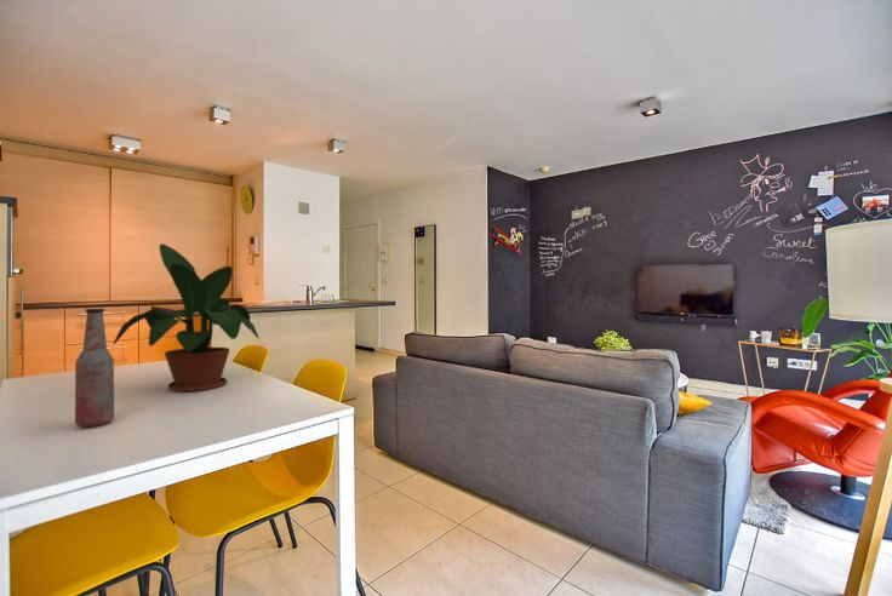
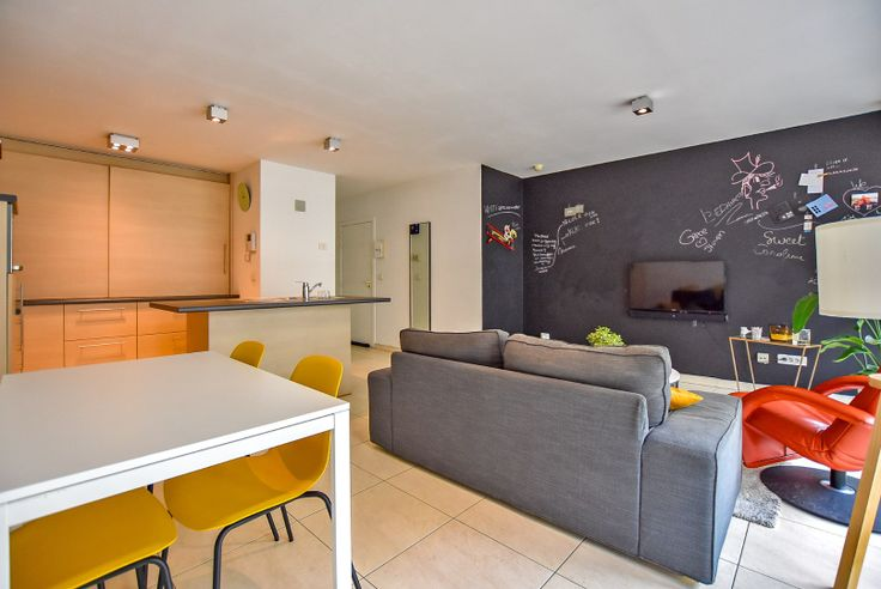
- bottle [74,308,115,428]
- potted plant [112,242,261,392]
